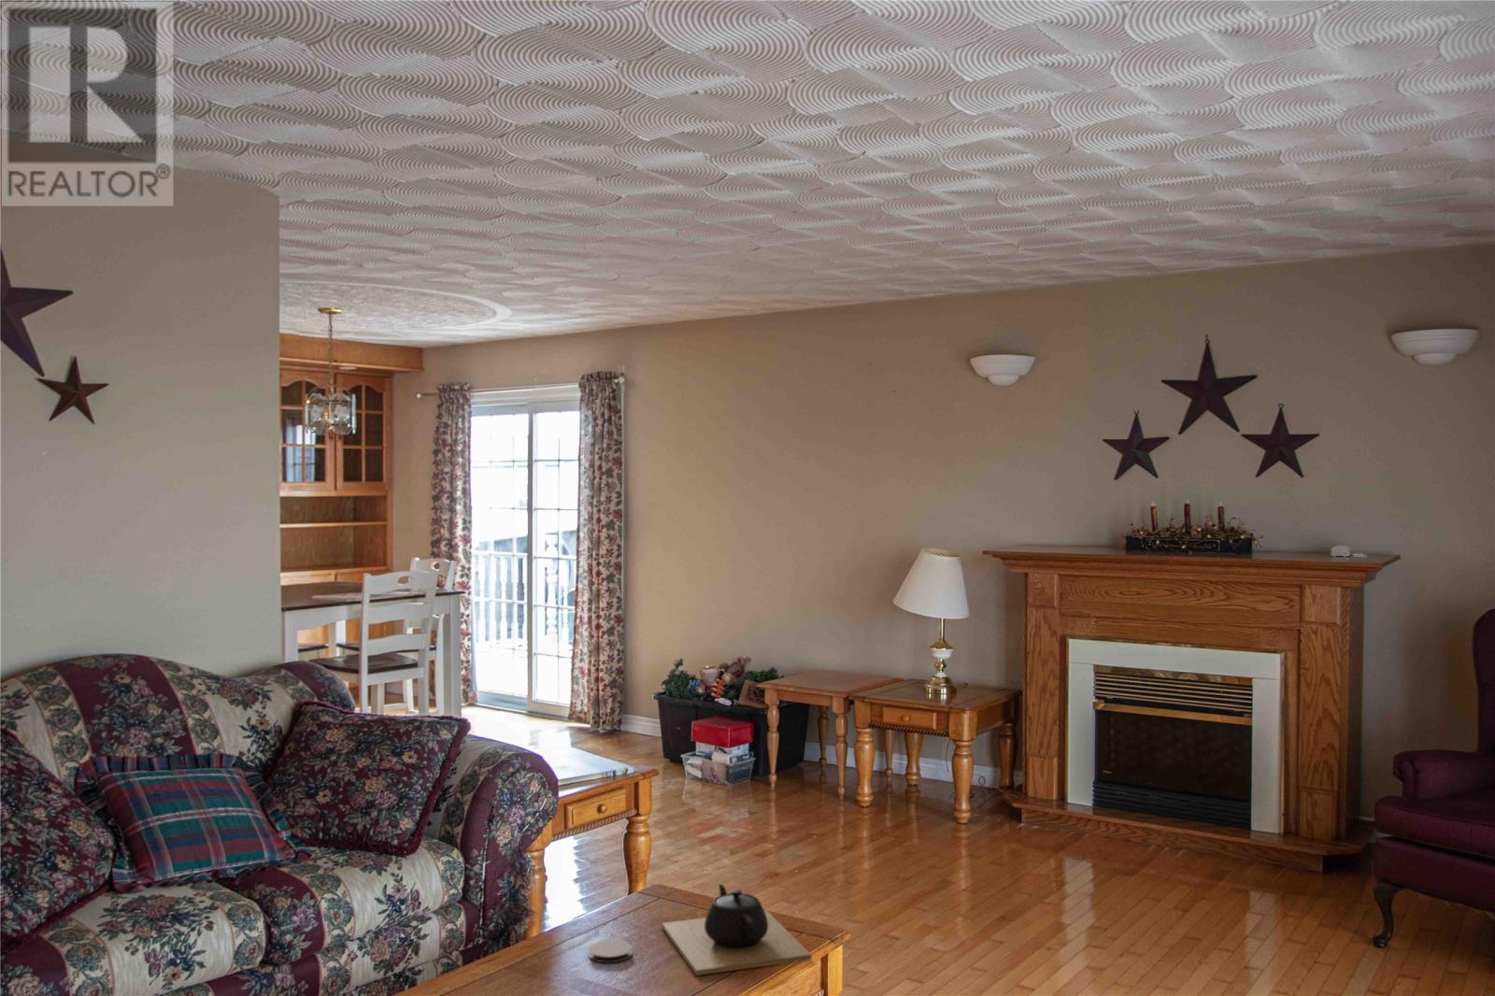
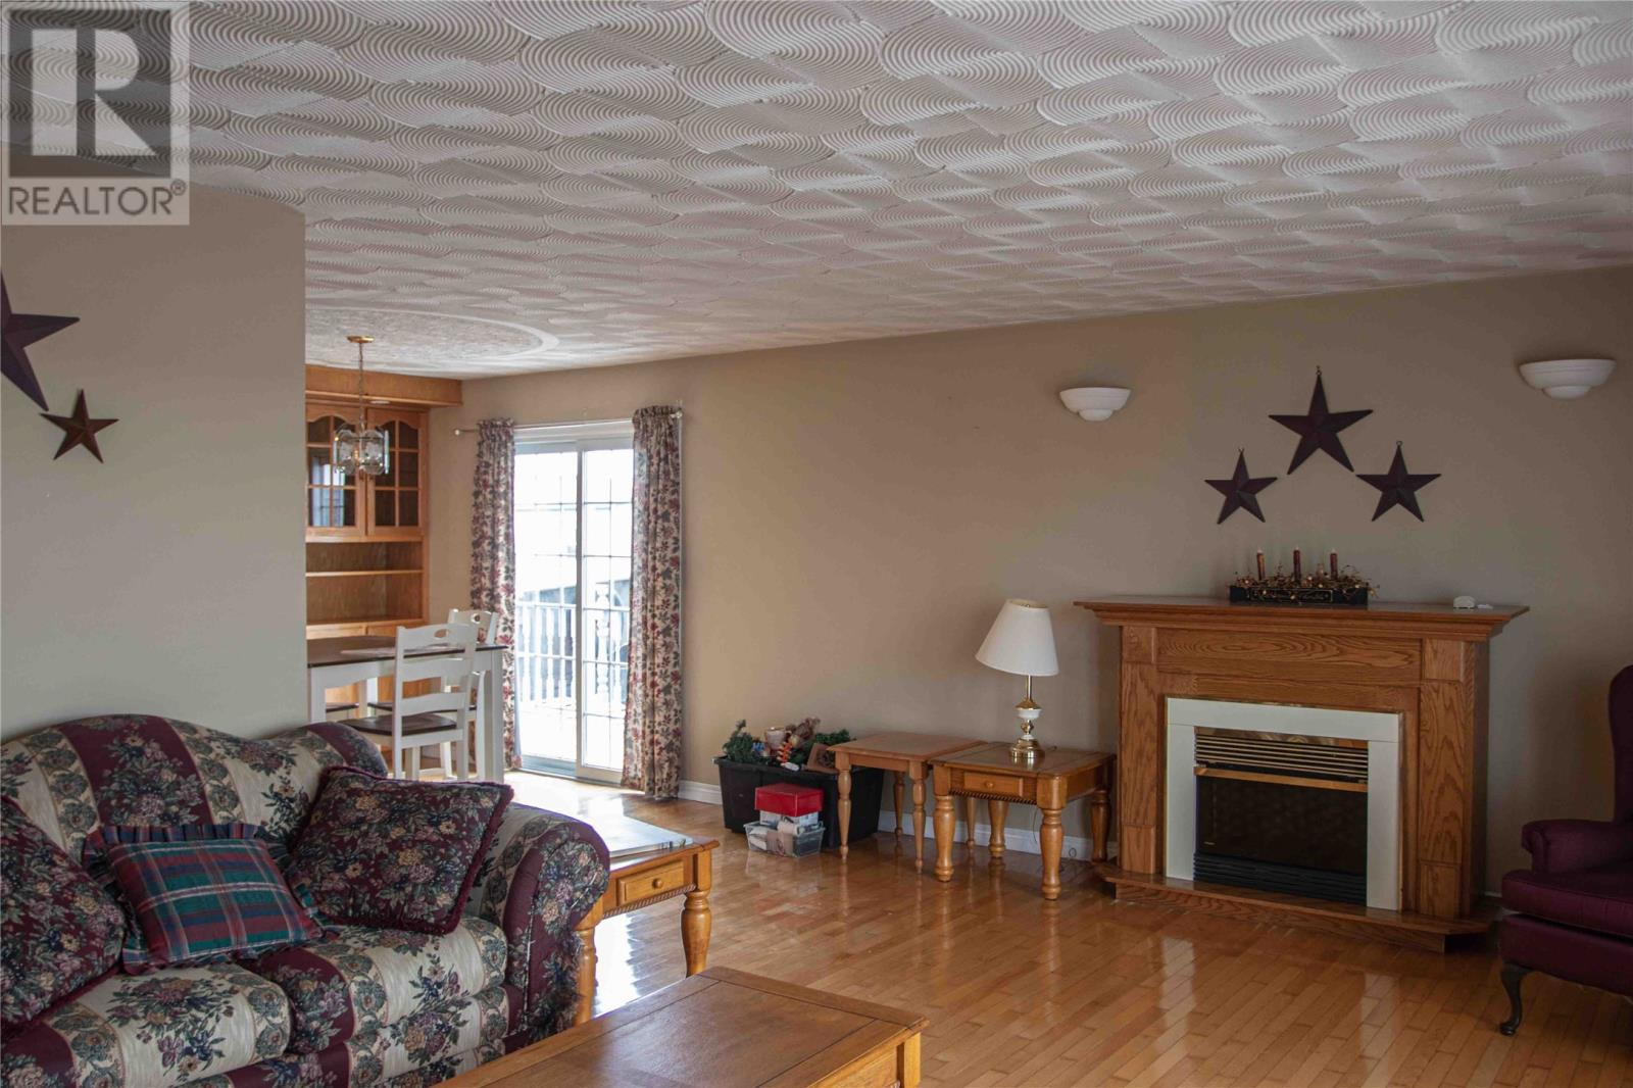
- coaster [588,939,634,964]
- teapot [660,883,813,976]
